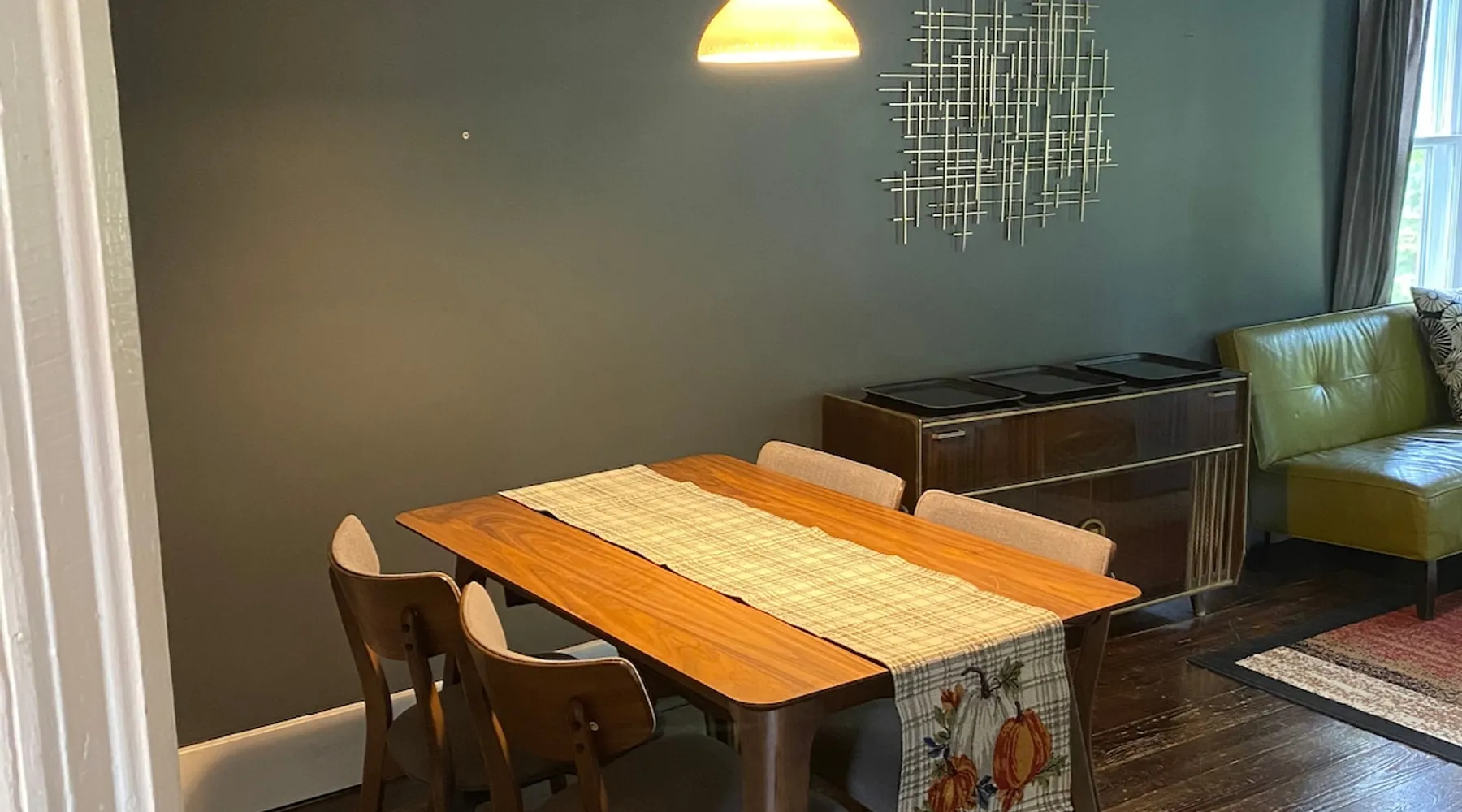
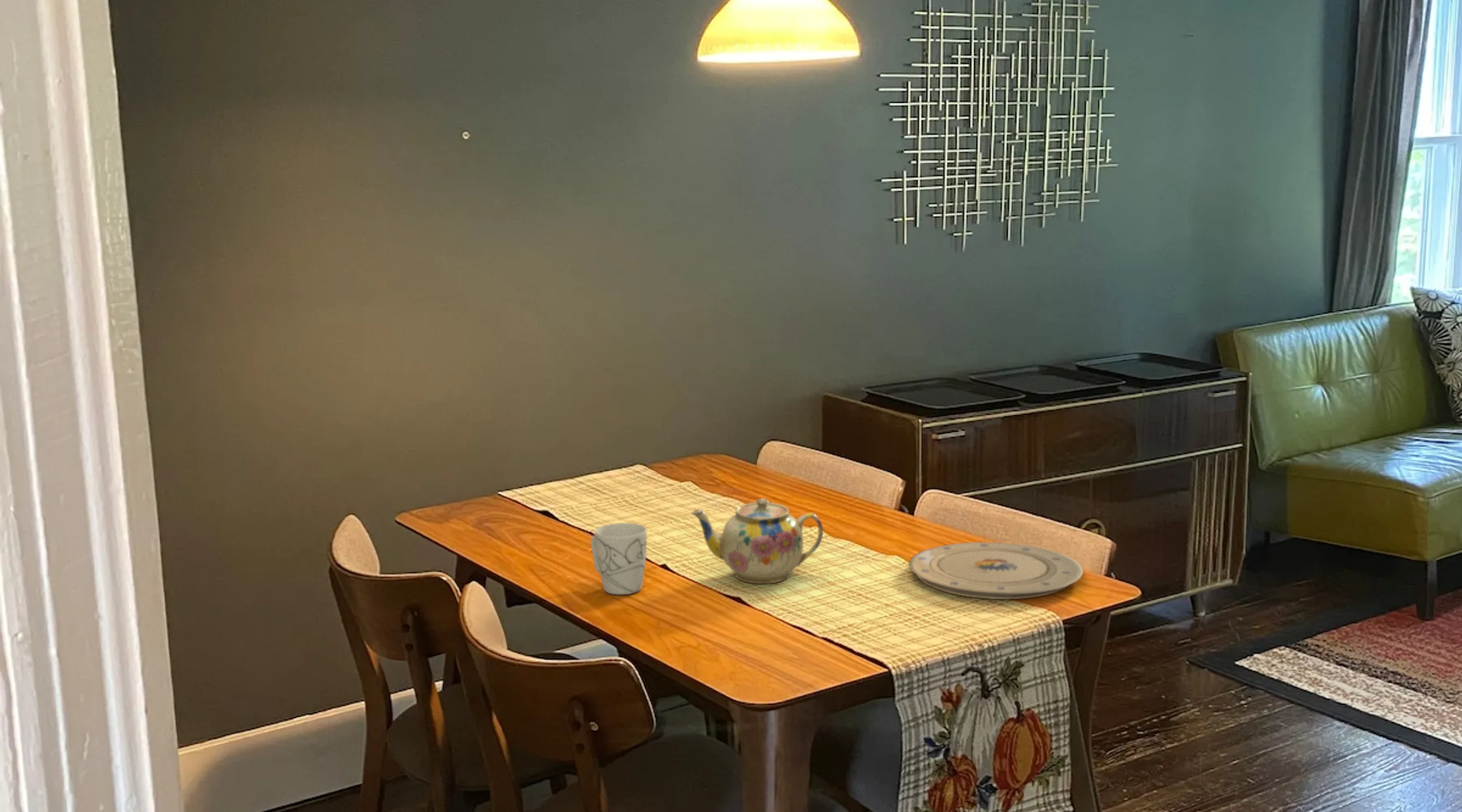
+ plate [908,542,1084,600]
+ mug [590,522,647,595]
+ teapot [690,498,824,585]
